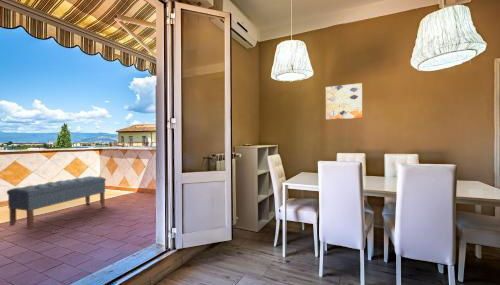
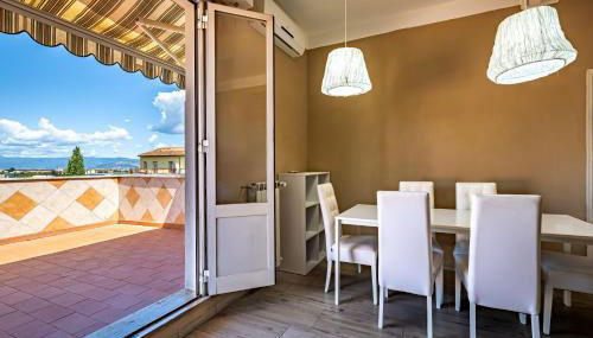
- wall art [325,82,363,121]
- bench [6,175,107,230]
